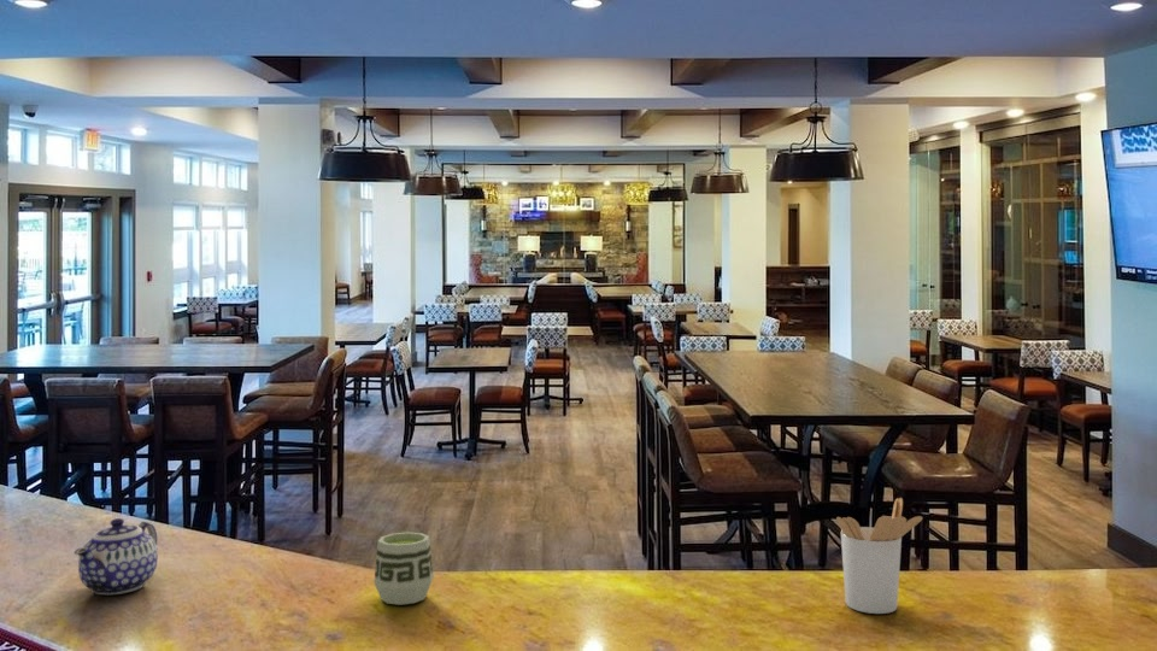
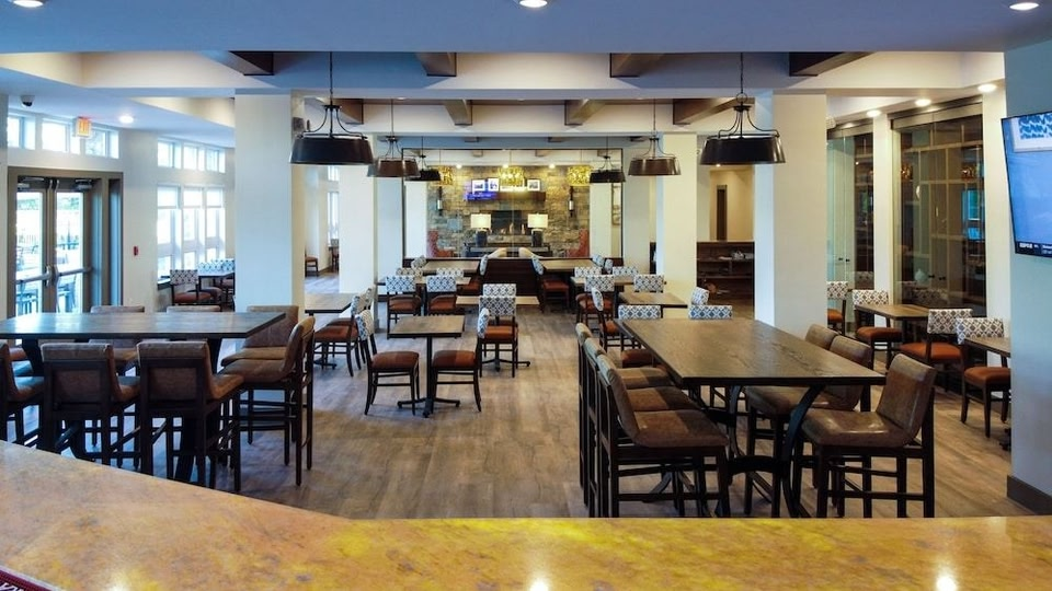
- teapot [74,517,159,596]
- utensil holder [835,497,923,615]
- cup [372,532,435,606]
